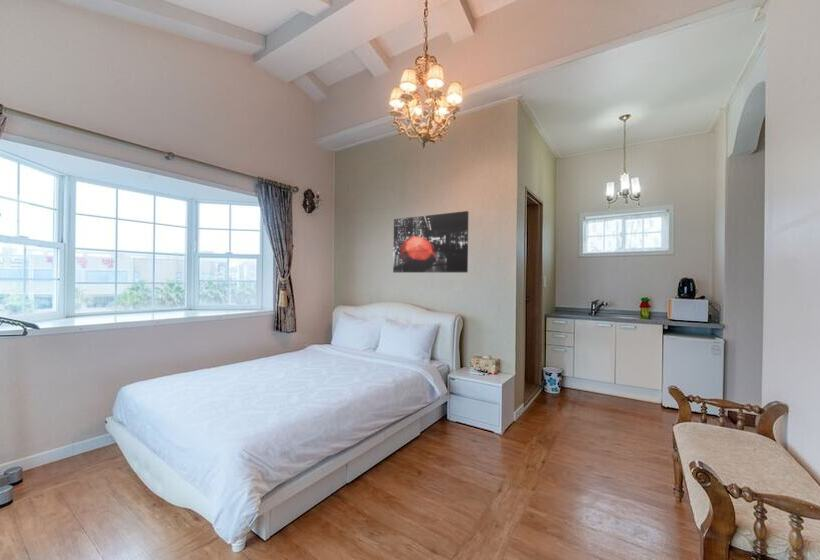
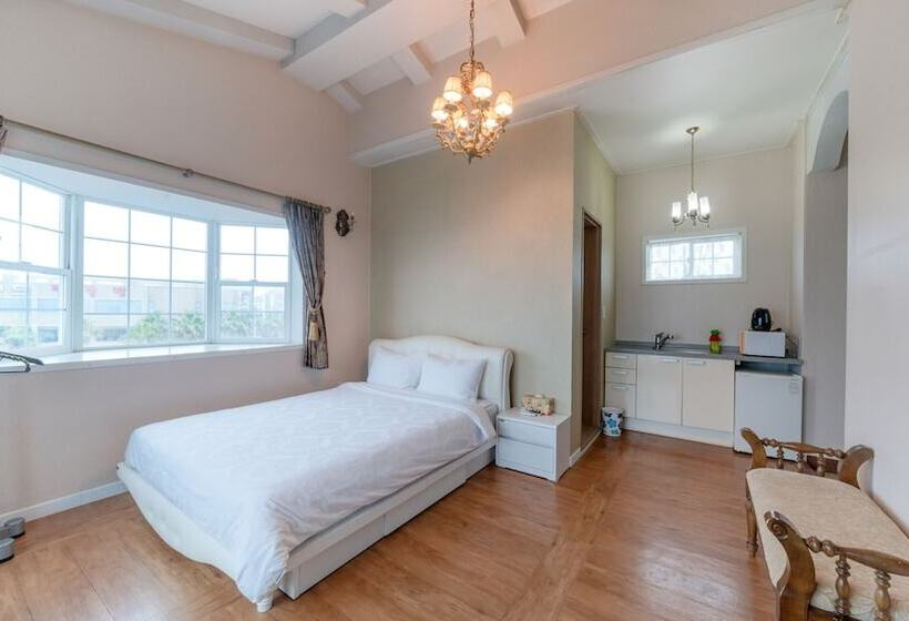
- wall art [392,210,469,274]
